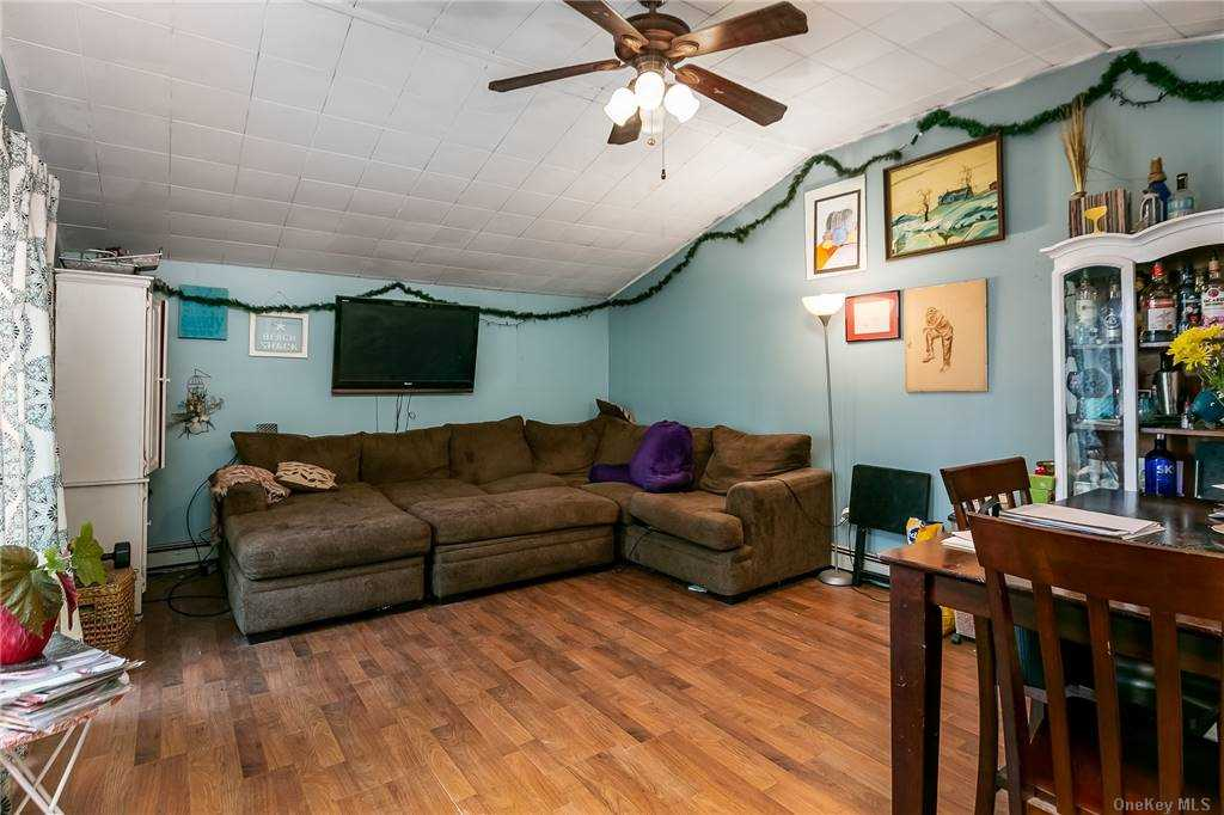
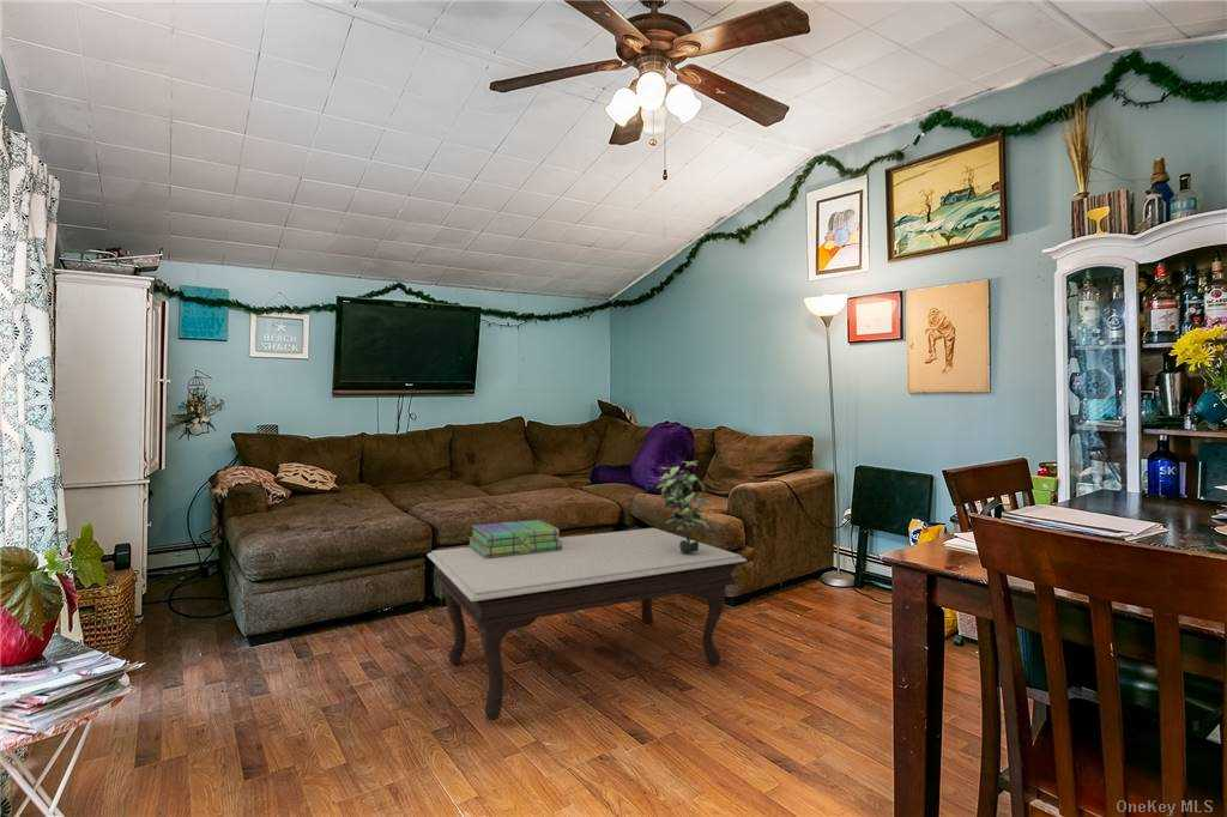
+ coffee table [425,527,748,722]
+ potted plant [657,460,712,553]
+ stack of books [467,519,562,558]
